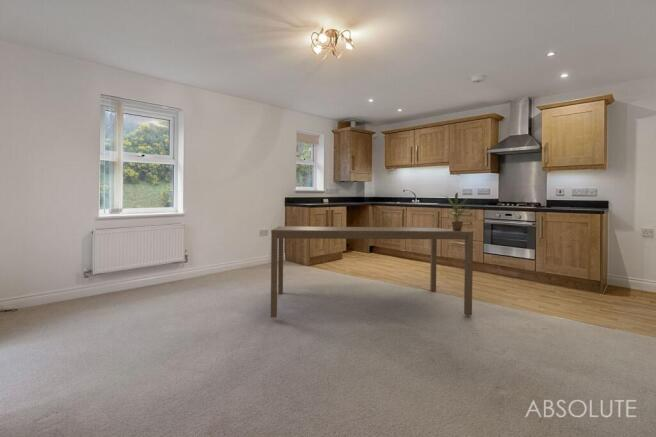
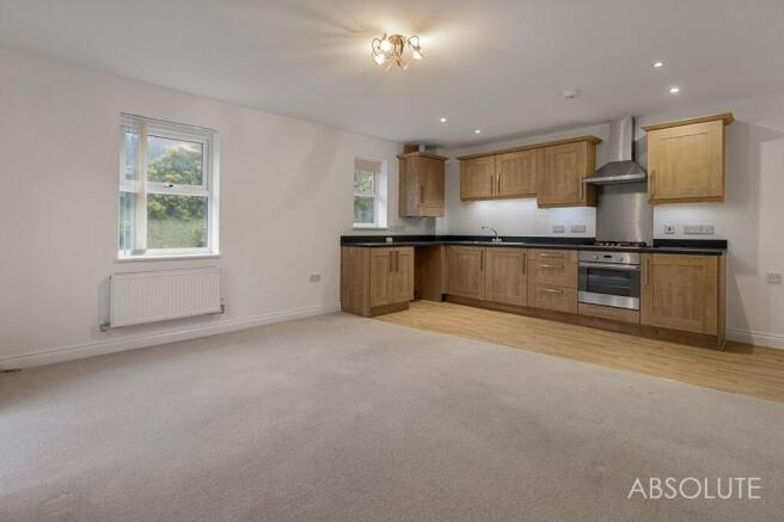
- potted plant [441,192,473,231]
- dining table [270,225,475,319]
